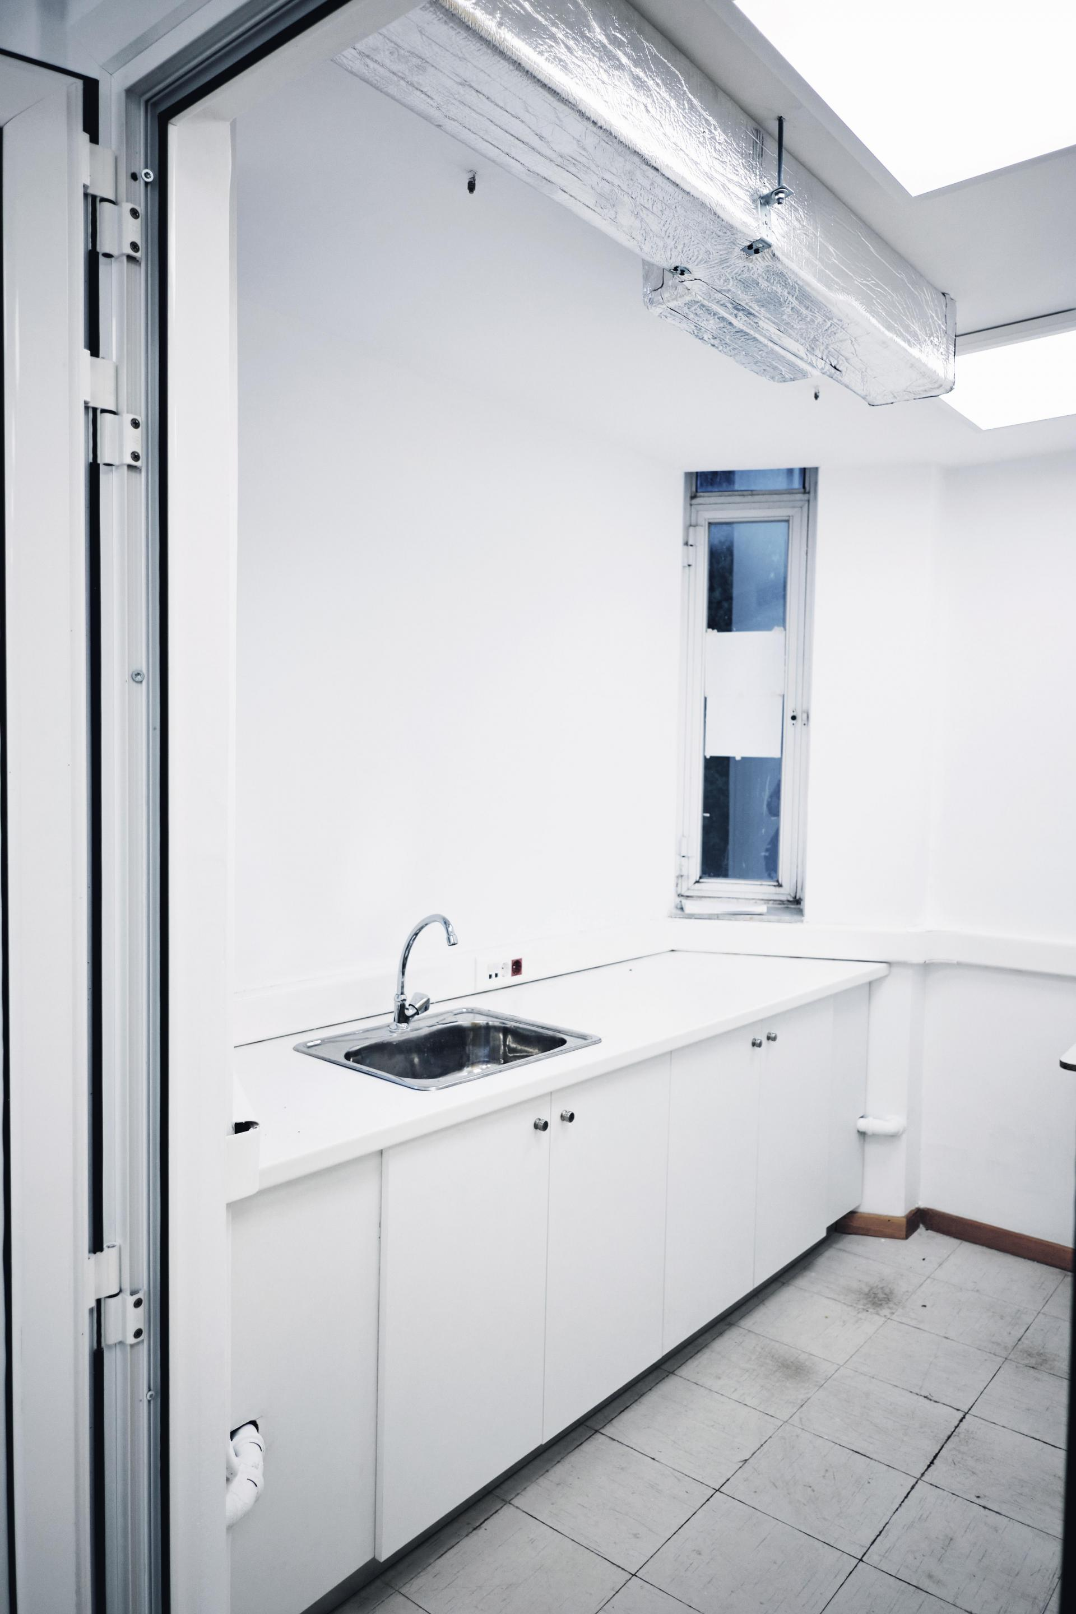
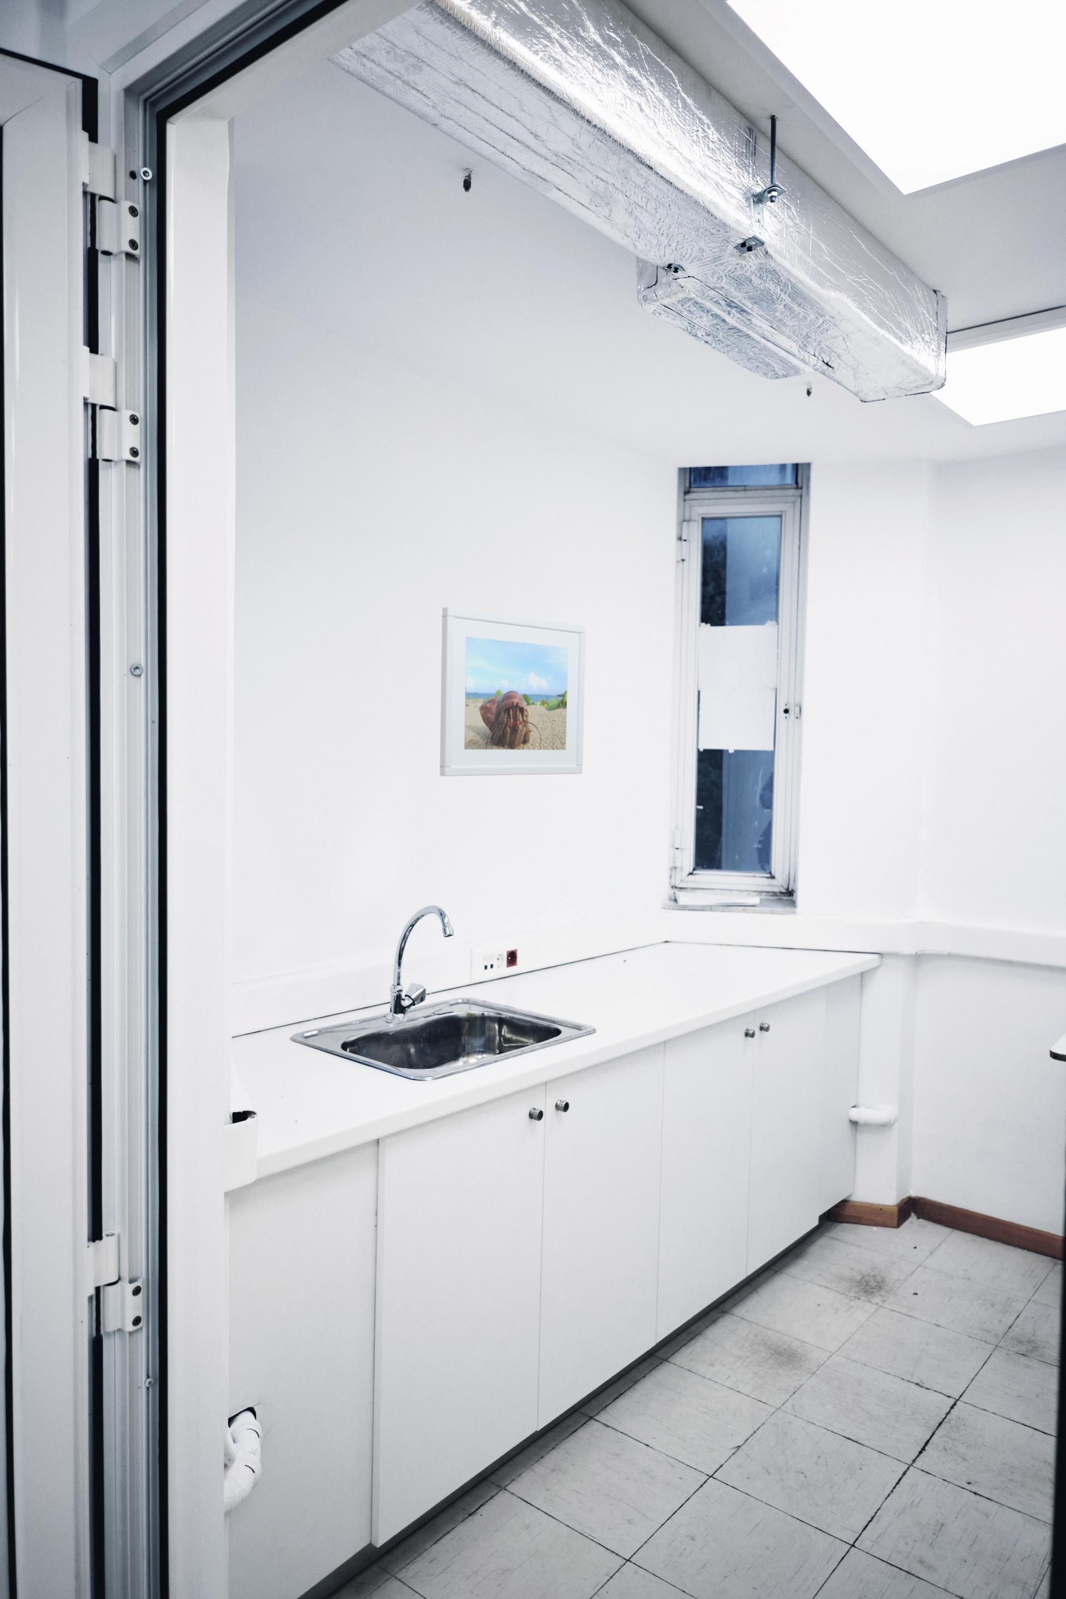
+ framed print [439,607,587,777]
